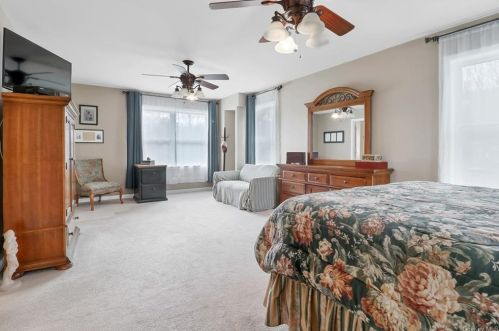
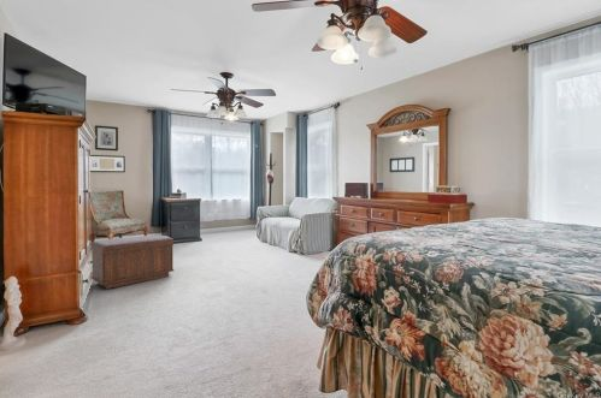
+ bench [89,233,175,290]
